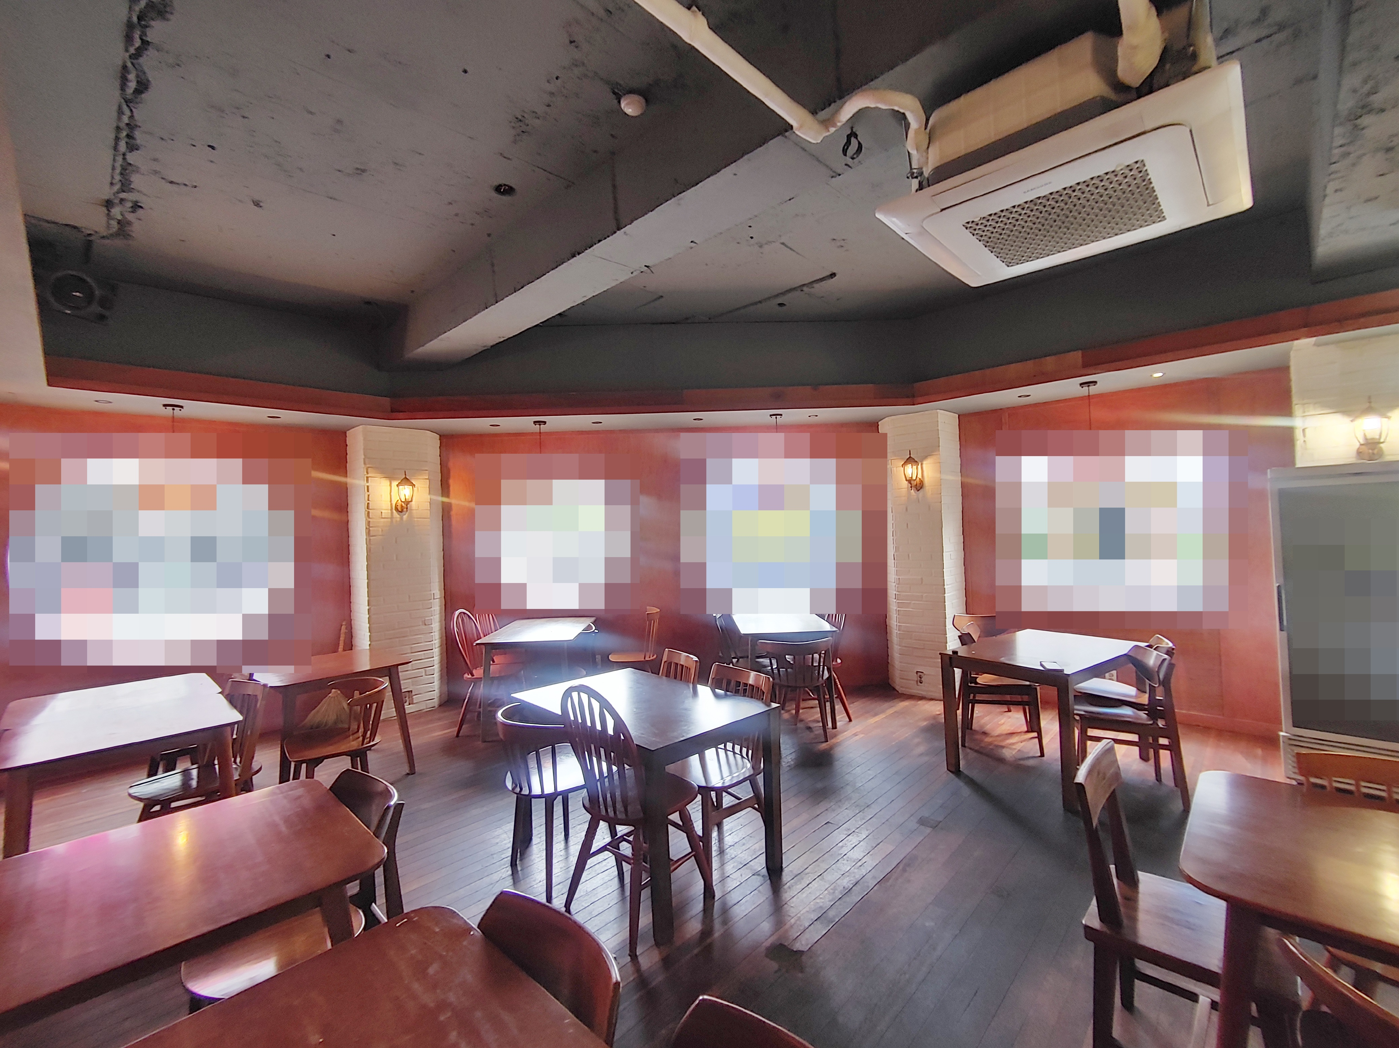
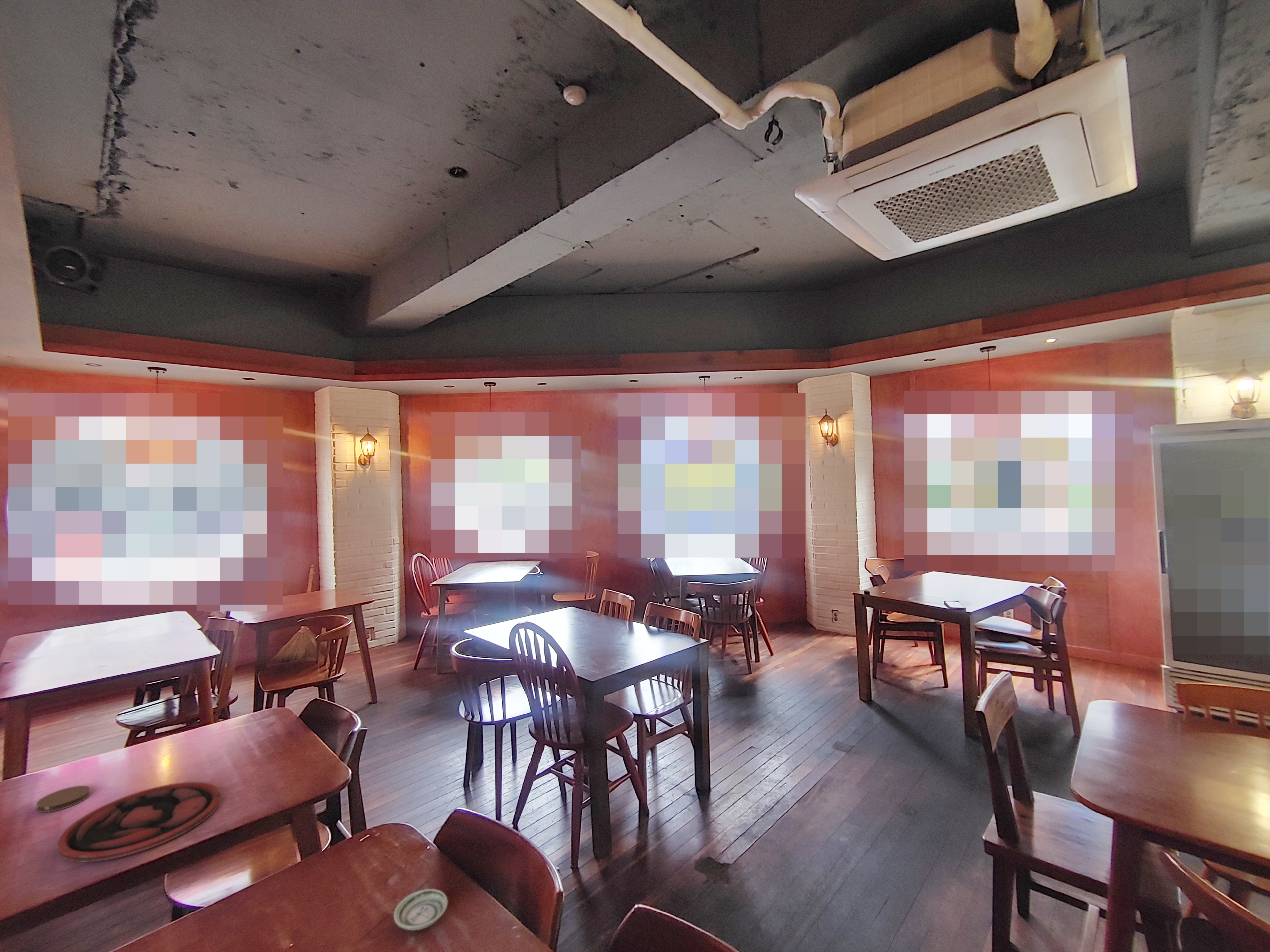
+ plate [57,782,221,862]
+ coaster [36,785,91,813]
+ saucer [393,888,448,931]
